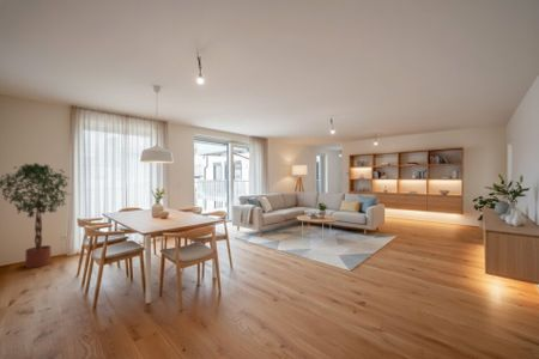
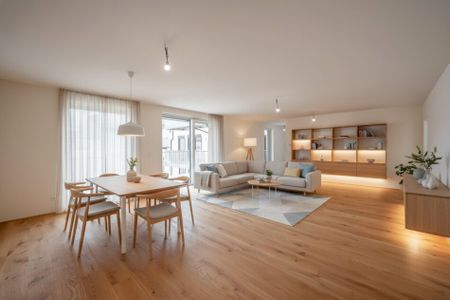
- potted tree [0,162,72,269]
